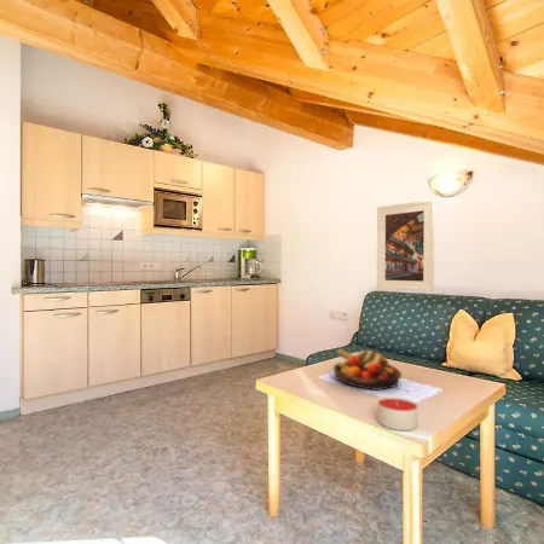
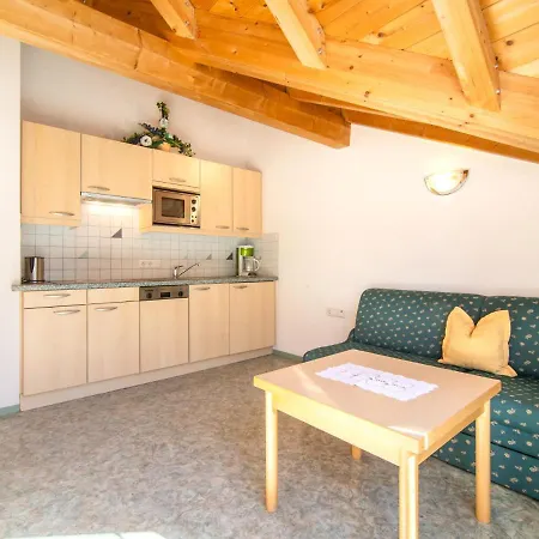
- candle [376,395,418,432]
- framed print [376,198,435,293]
- fruit bowl [332,348,403,392]
